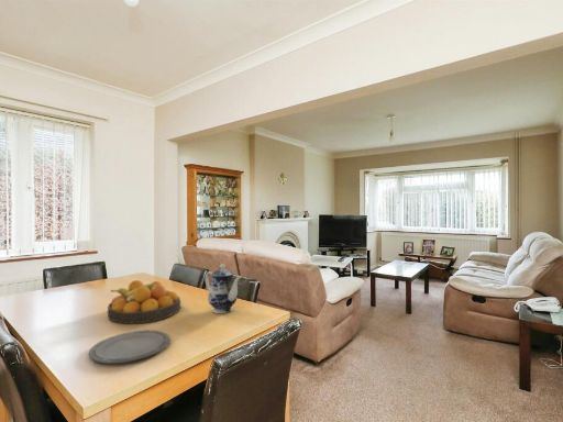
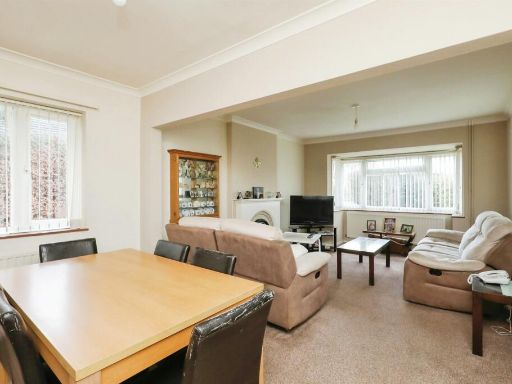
- plate [88,330,170,365]
- fruit bowl [107,279,181,324]
- teapot [203,263,242,314]
